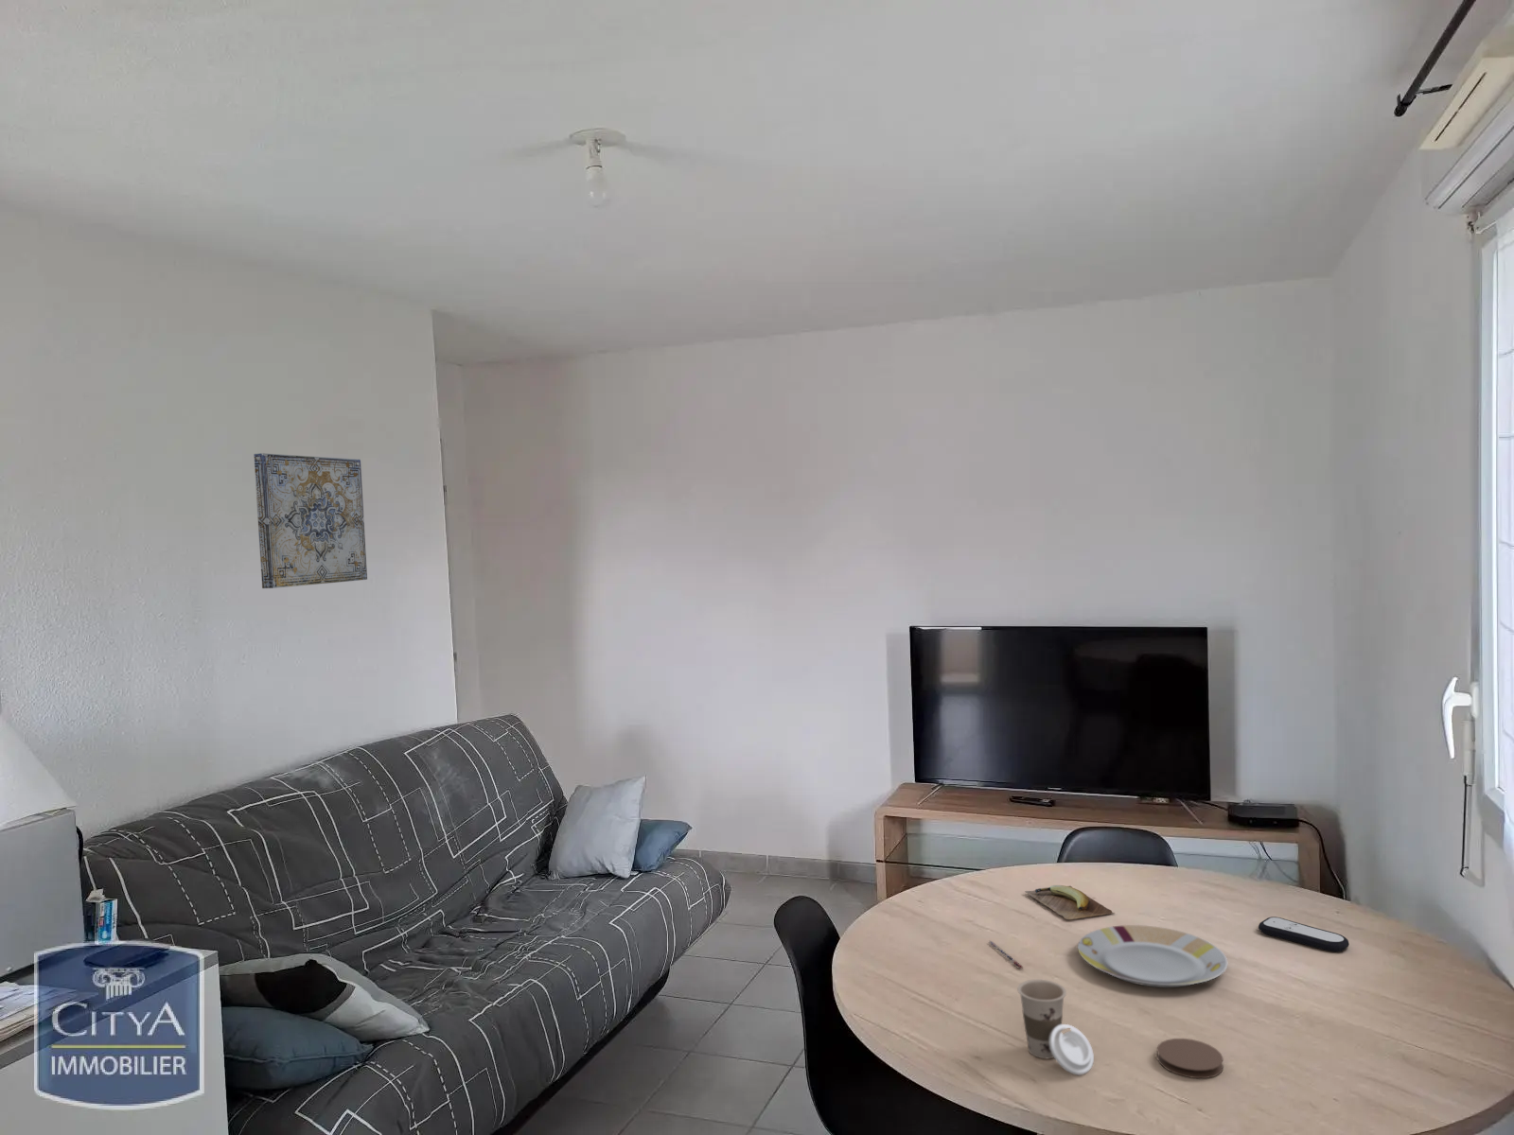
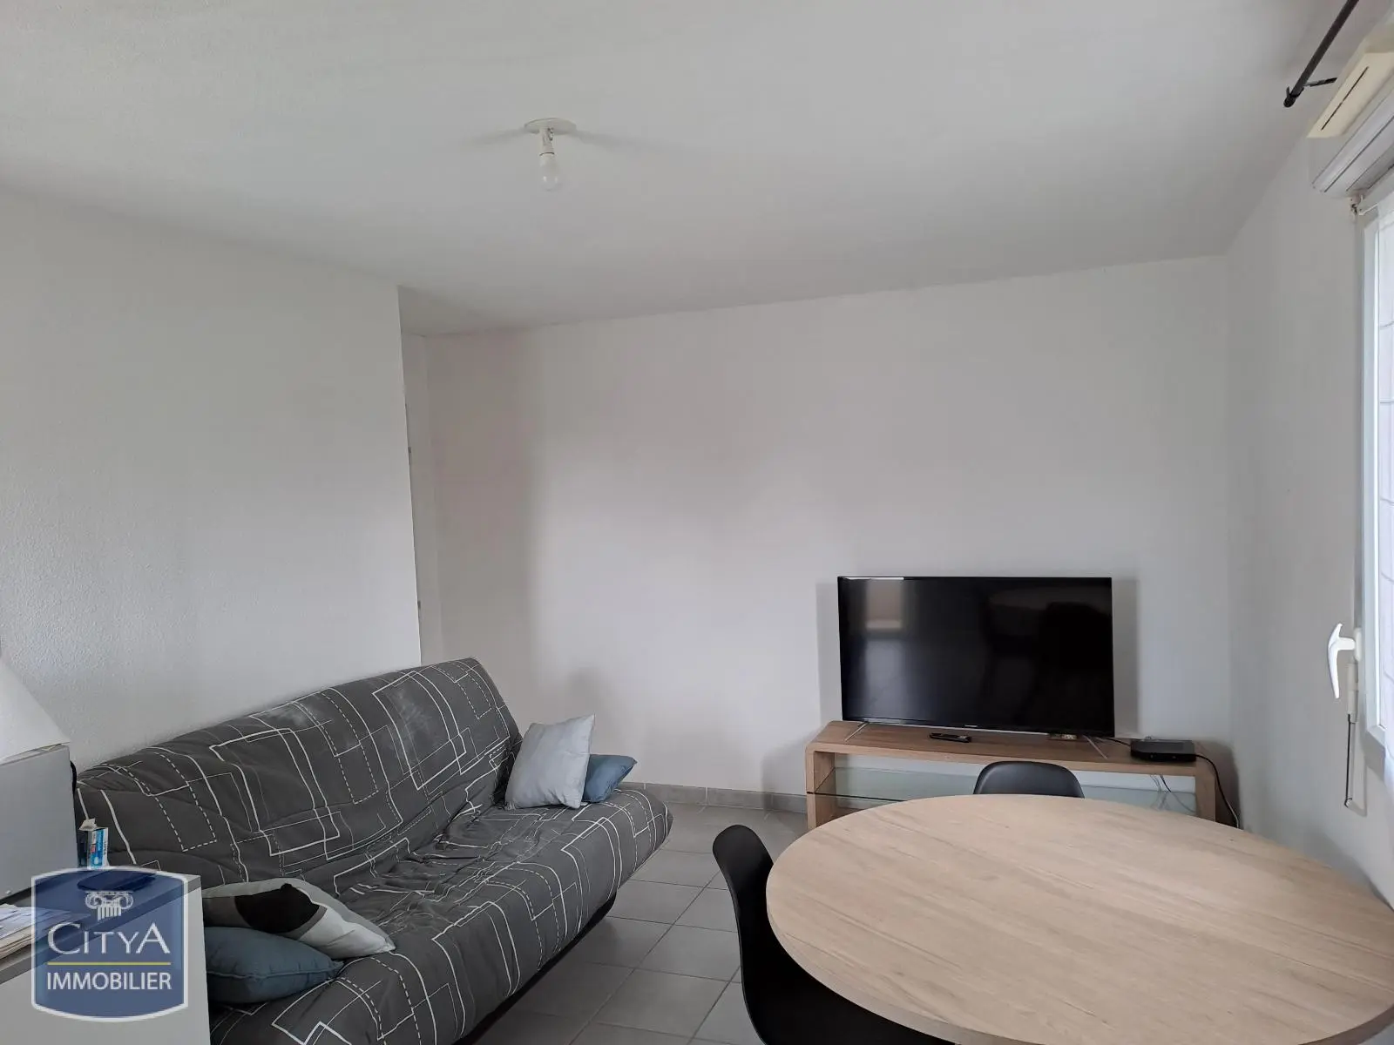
- coaster [1156,1037,1224,1079]
- pen [988,941,1024,969]
- plate [1076,924,1229,988]
- banana [1024,885,1116,920]
- remote control [1258,916,1351,953]
- cup [1016,979,1094,1077]
- wall art [254,452,368,589]
